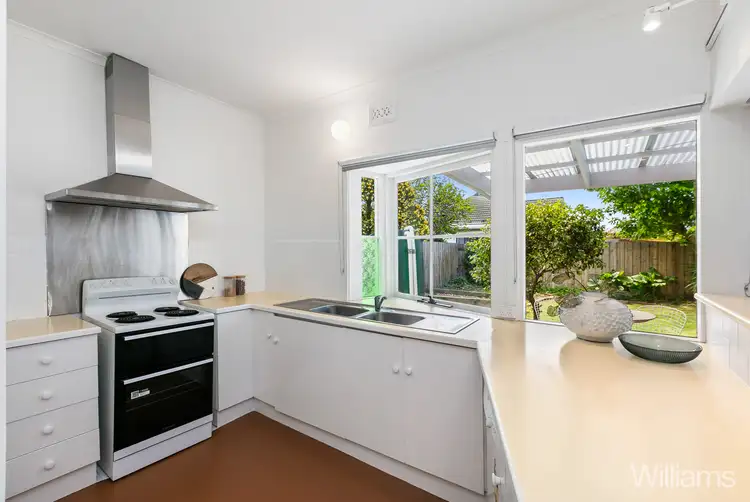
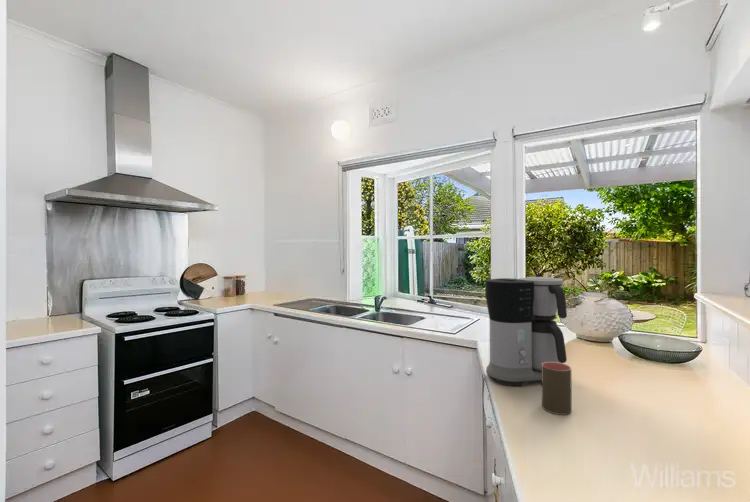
+ coffee maker [484,276,568,387]
+ cup [541,362,573,416]
